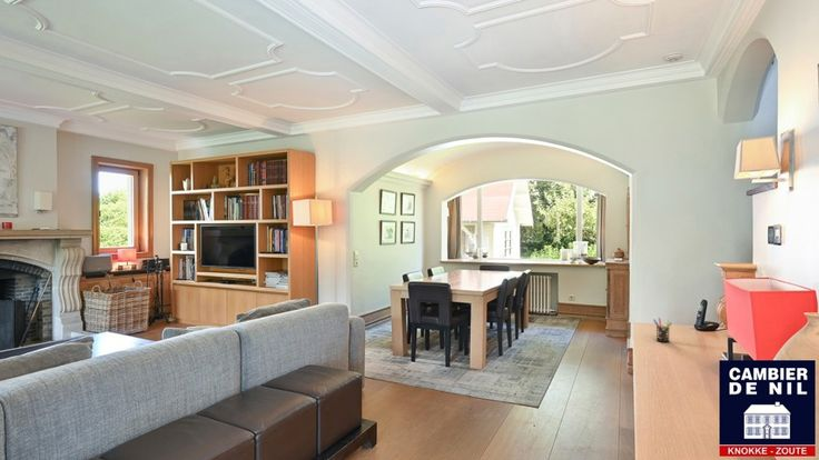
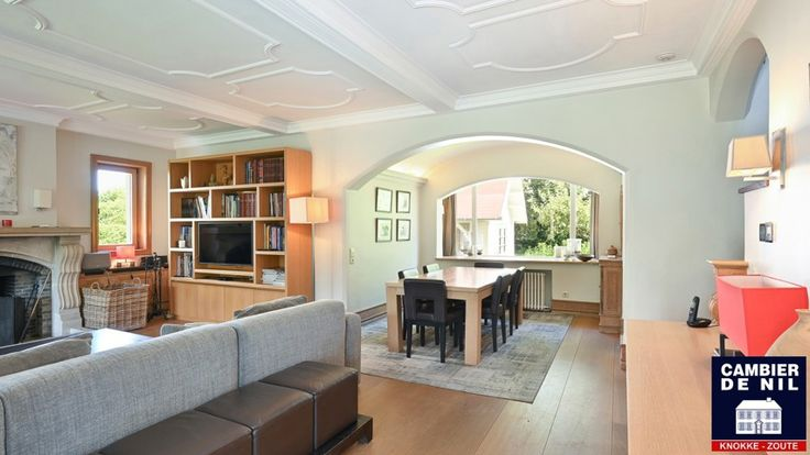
- pen holder [652,317,672,343]
